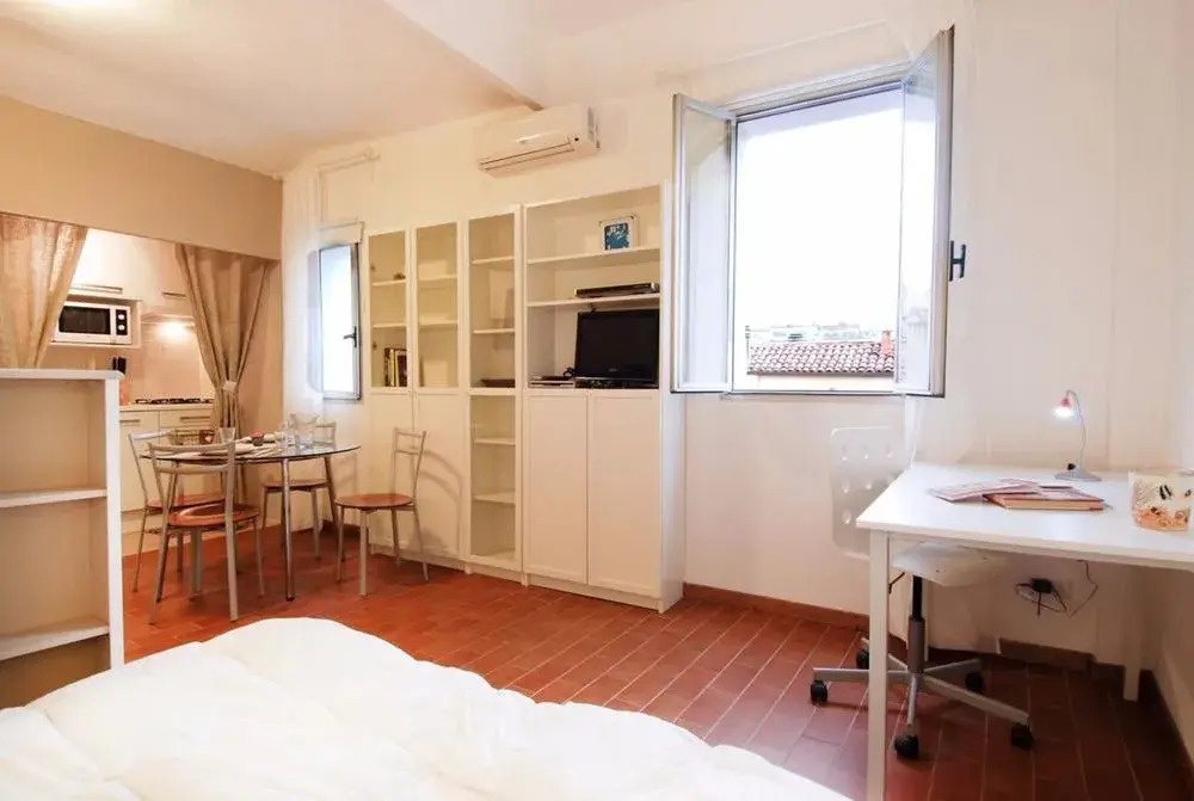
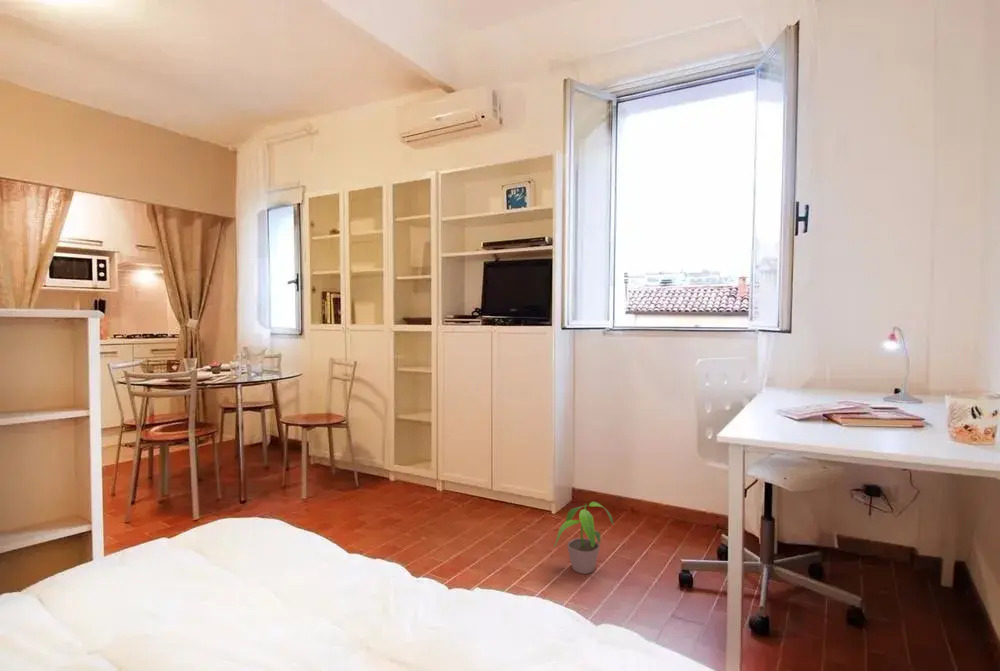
+ potted plant [553,501,615,575]
